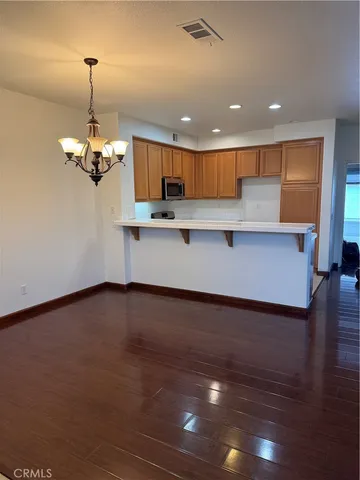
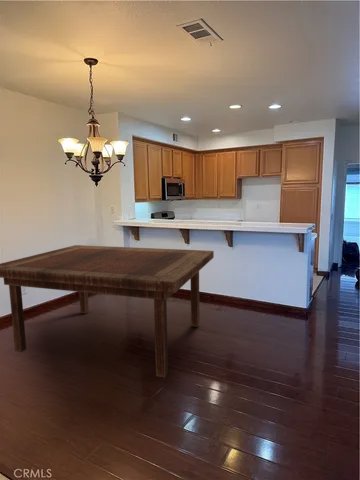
+ dining table [0,244,215,379]
